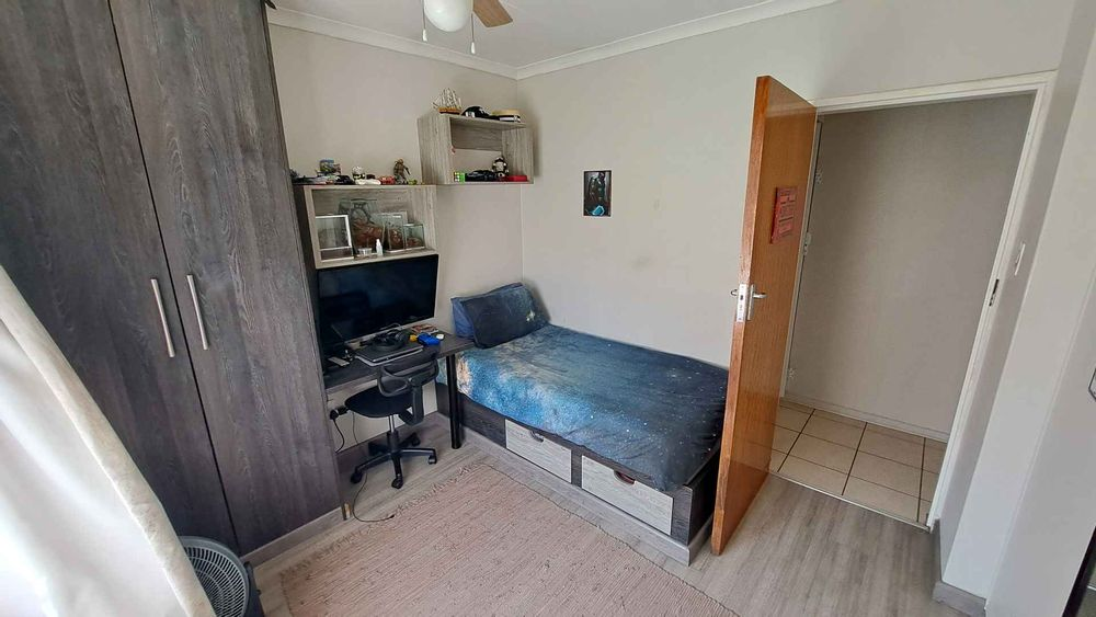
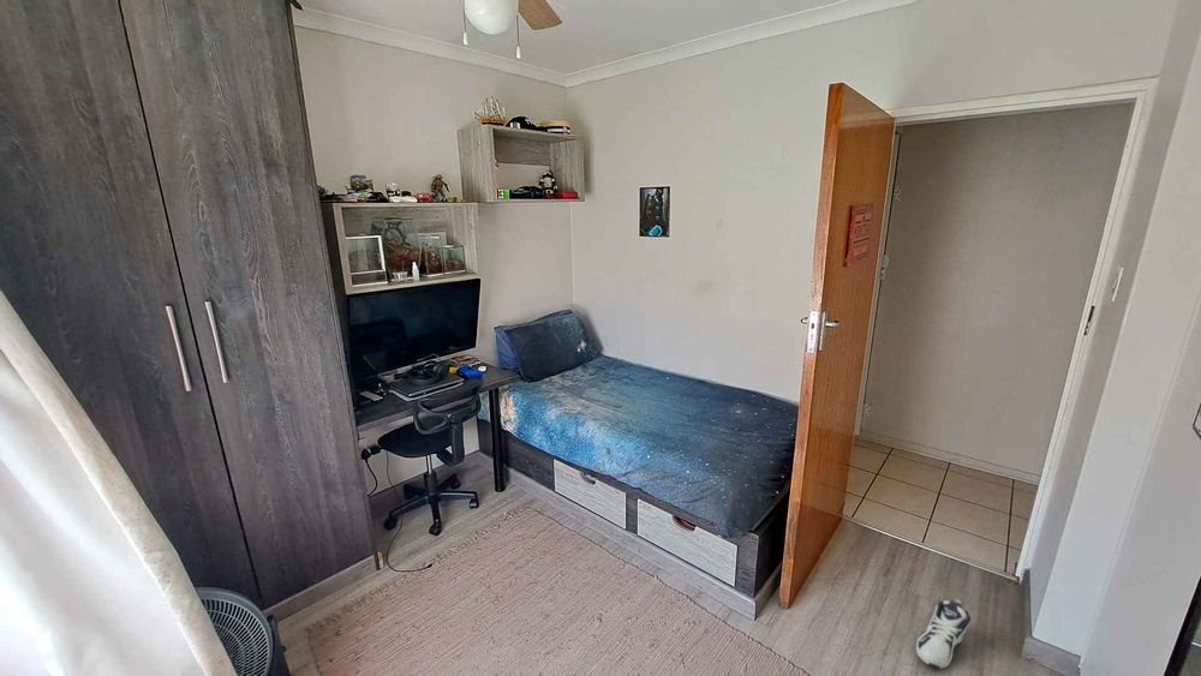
+ sneaker [915,598,972,670]
